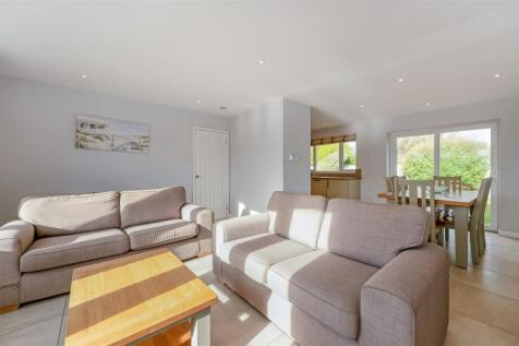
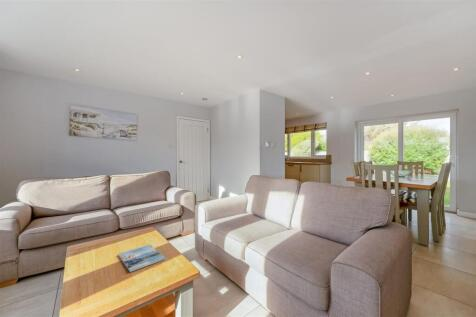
+ magazine [117,244,167,273]
